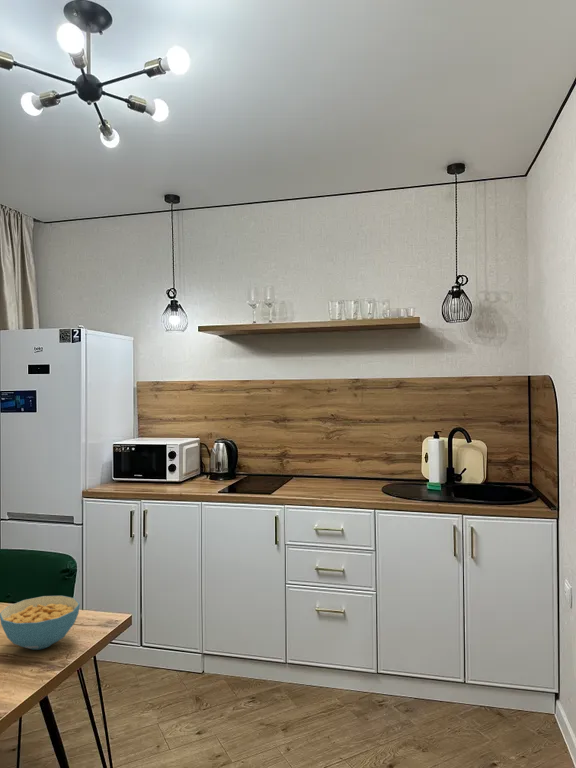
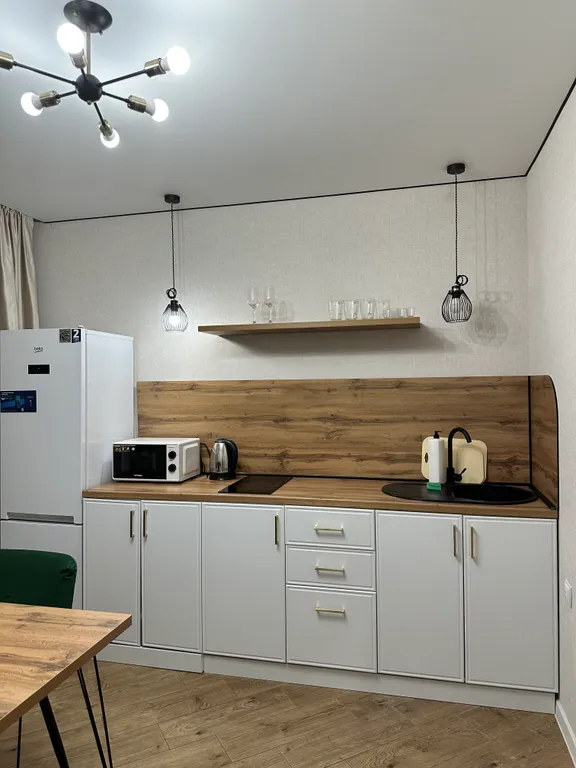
- cereal bowl [0,595,81,651]
